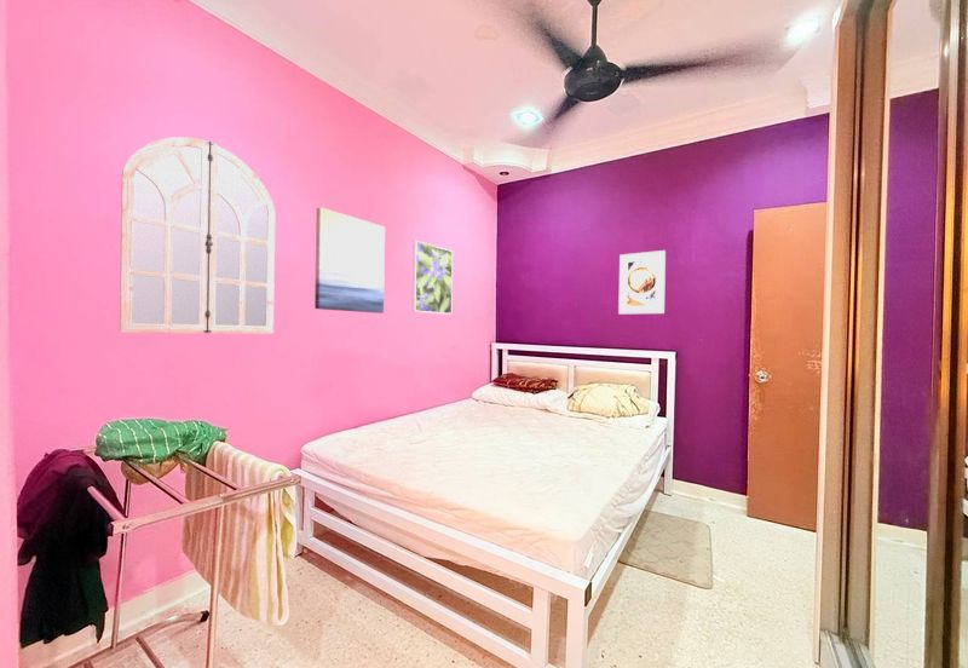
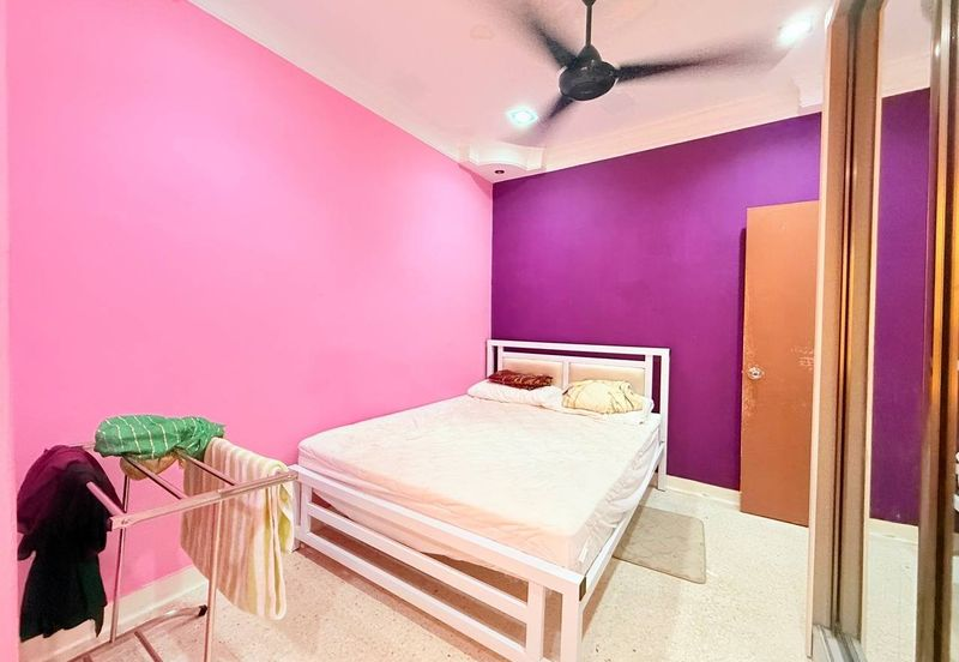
- wall art [313,206,386,315]
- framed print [411,240,454,316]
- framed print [617,249,667,315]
- home mirror [119,136,276,335]
